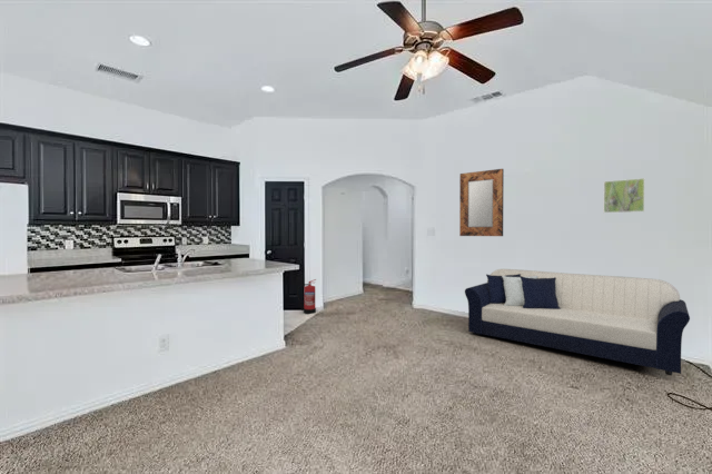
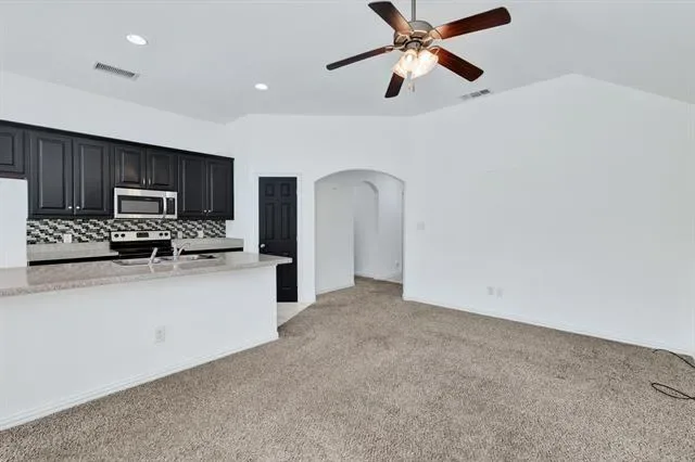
- fire extinguisher [296,278,317,315]
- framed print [603,177,645,214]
- sofa [464,268,691,376]
- home mirror [458,168,505,237]
